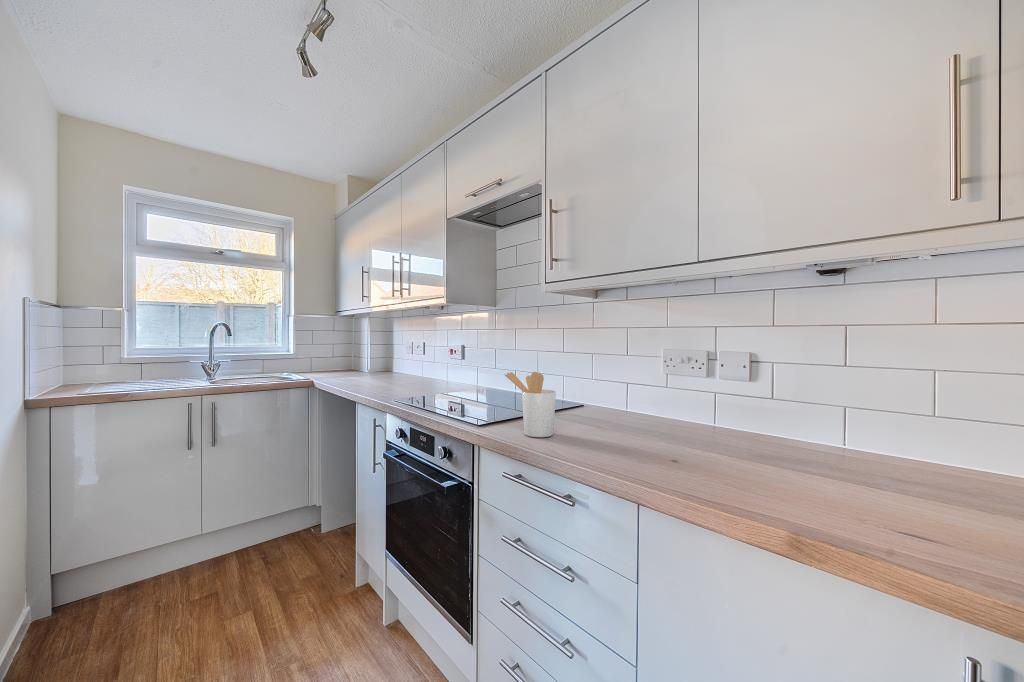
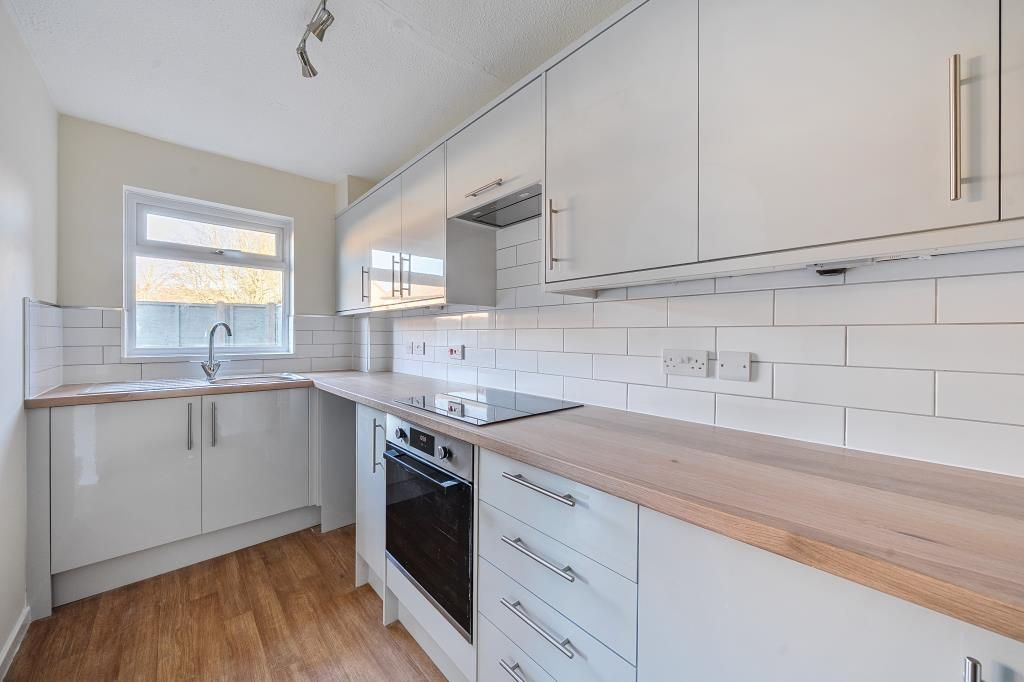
- utensil holder [503,371,557,438]
